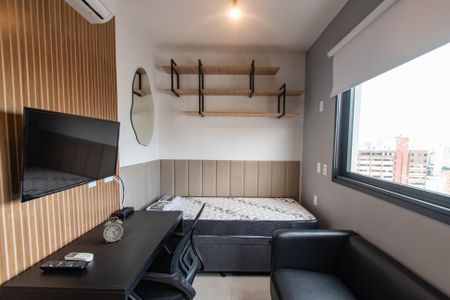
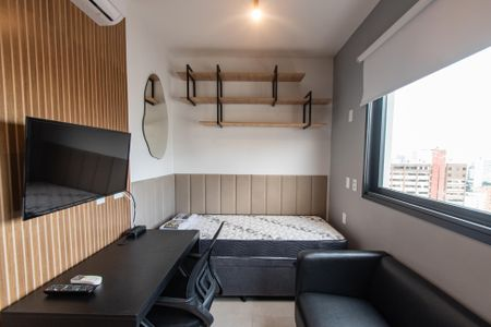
- alarm clock [102,216,124,243]
